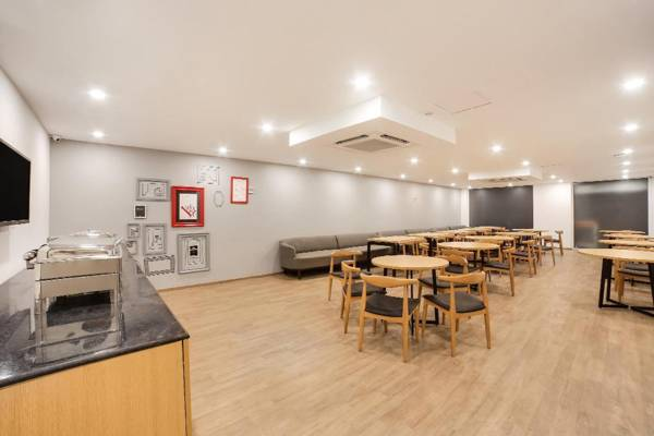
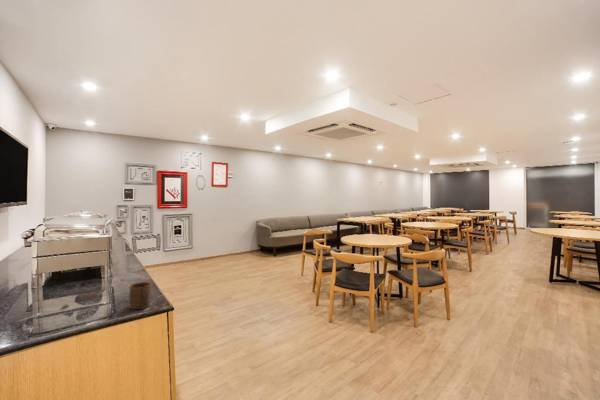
+ cup [129,281,152,310]
